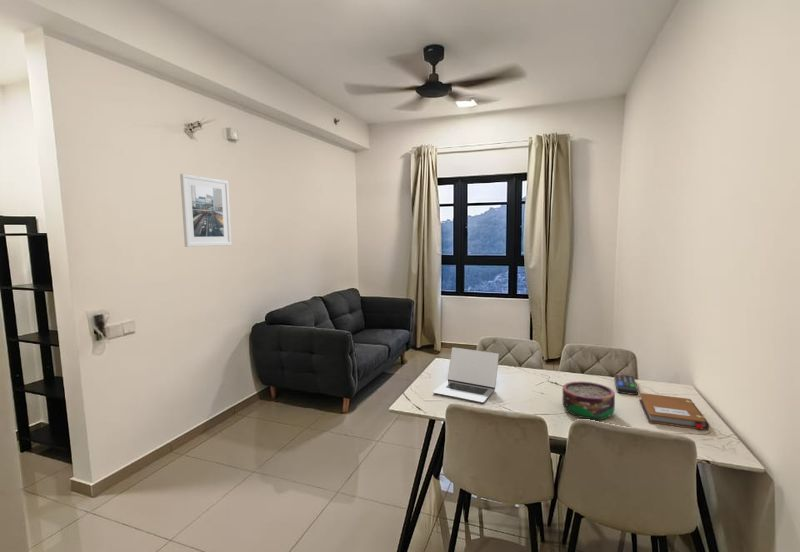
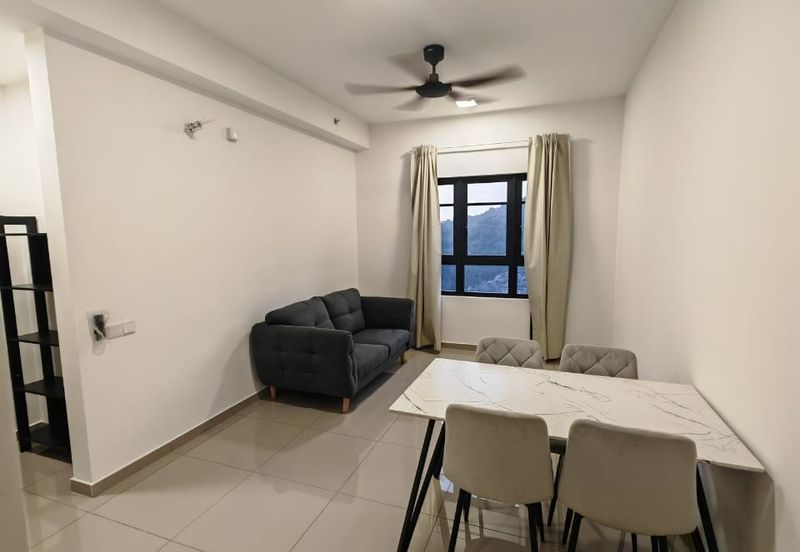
- laptop [432,346,500,404]
- remote control [613,373,639,396]
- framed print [179,173,233,248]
- notebook [638,392,710,431]
- bowl [561,380,616,421]
